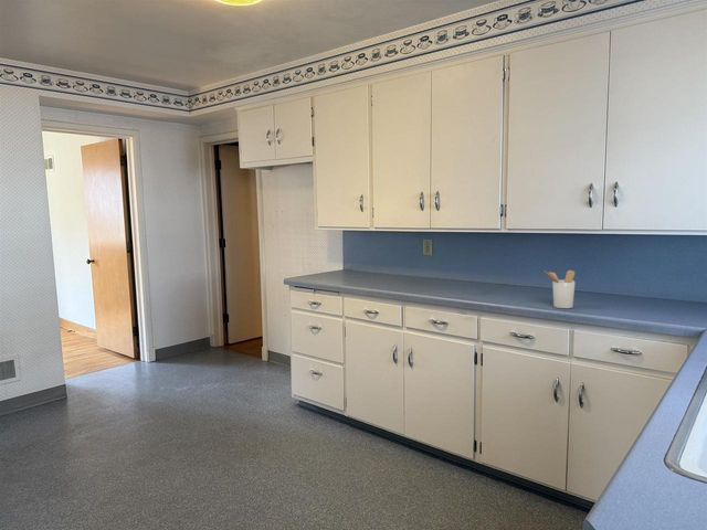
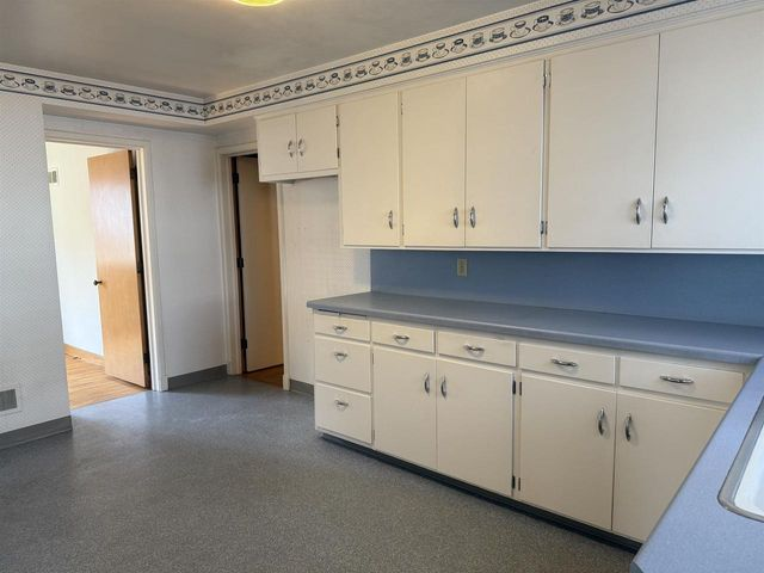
- utensil holder [545,269,577,309]
